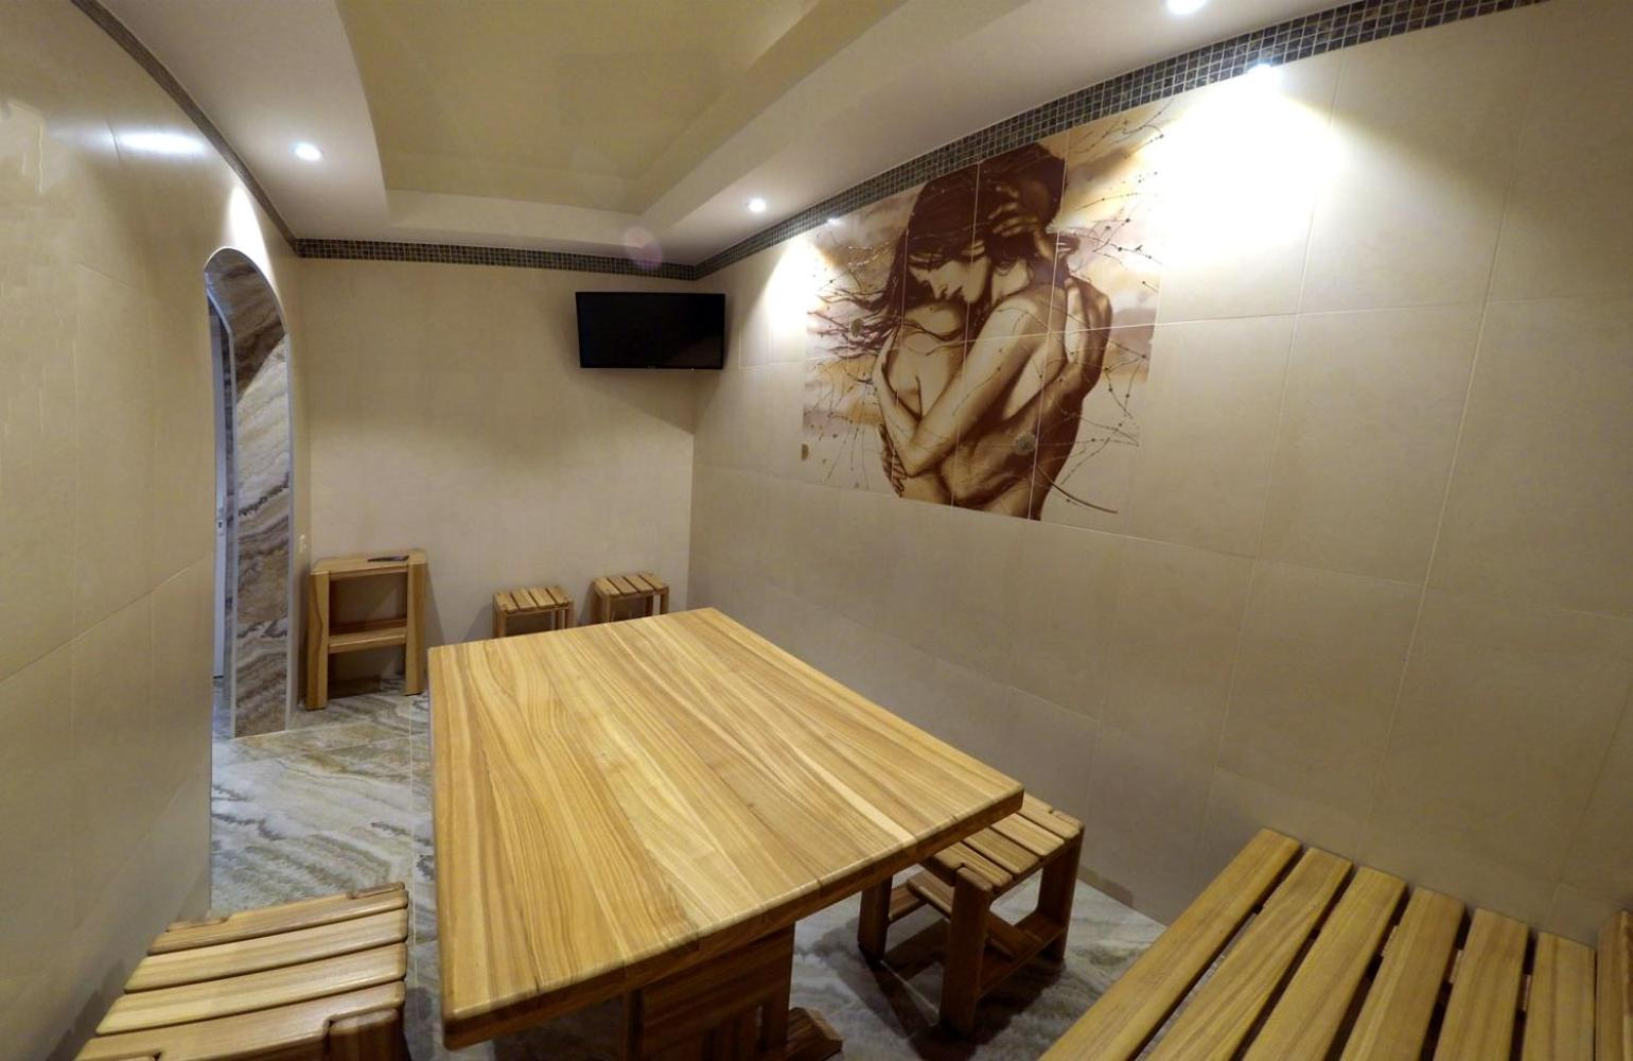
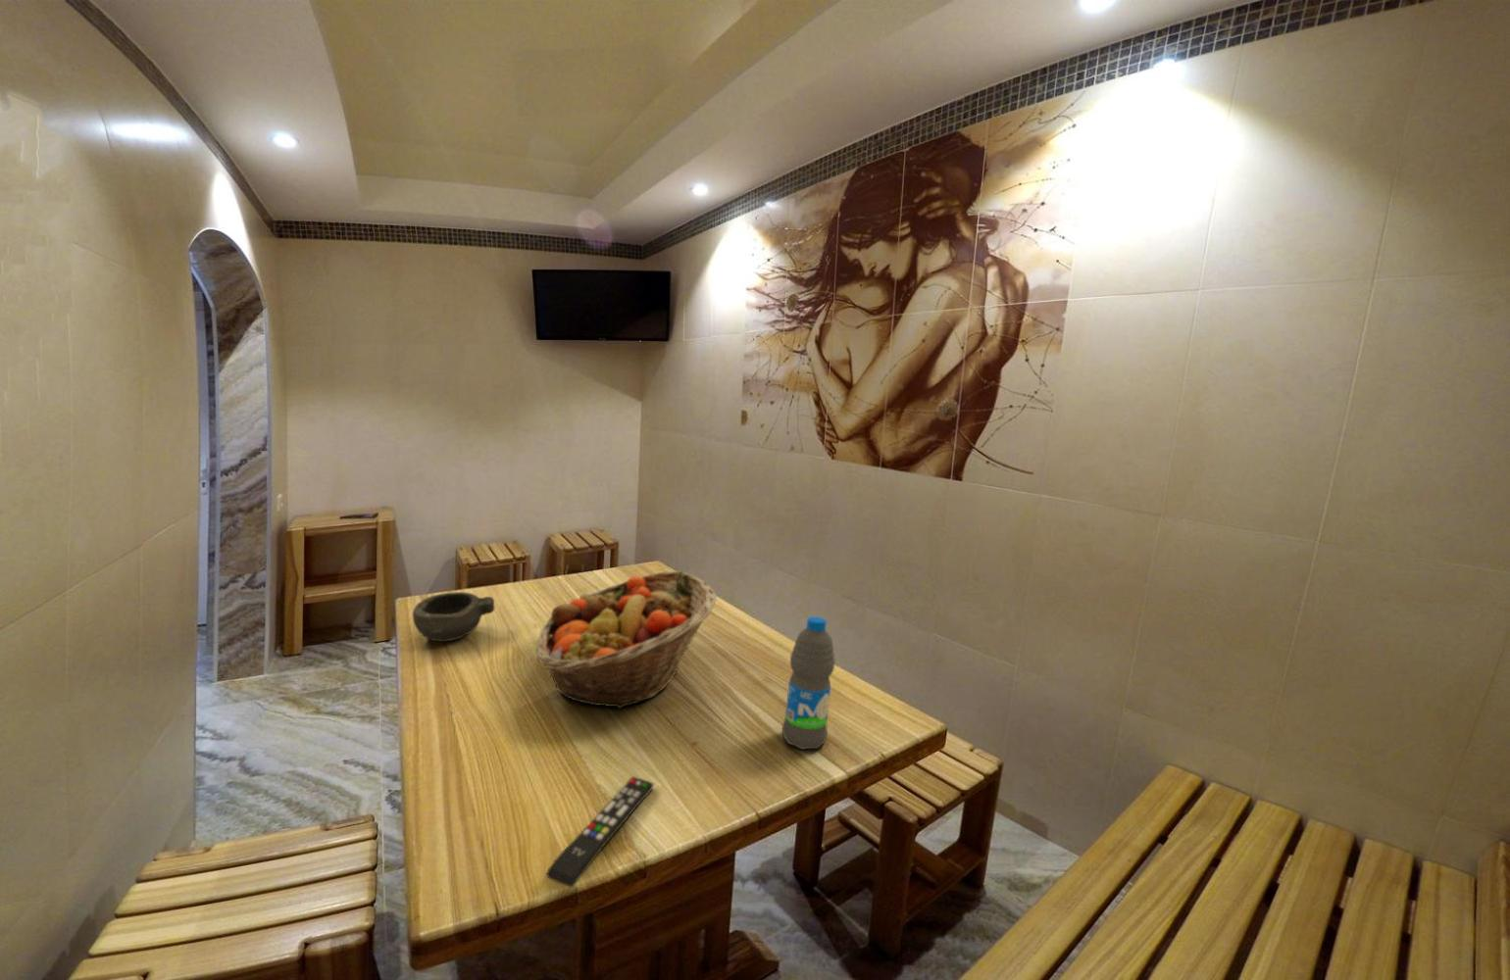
+ fruit basket [535,571,718,709]
+ remote control [545,775,654,889]
+ water bottle [781,616,835,751]
+ bowl [412,591,496,642]
